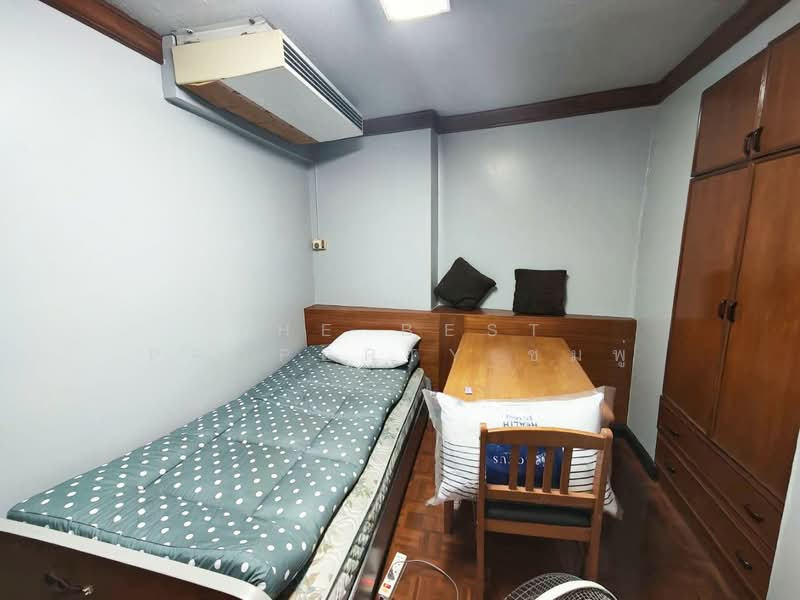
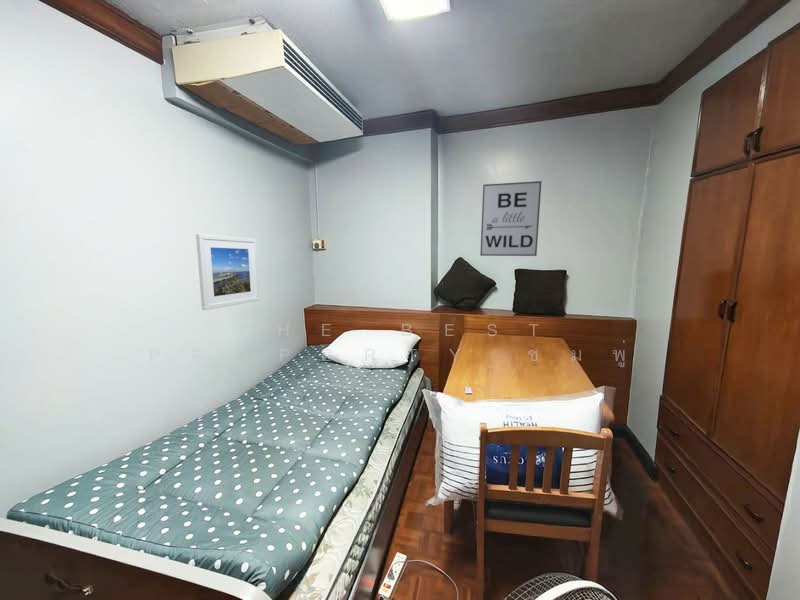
+ wall art [479,180,542,257]
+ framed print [195,233,260,311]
